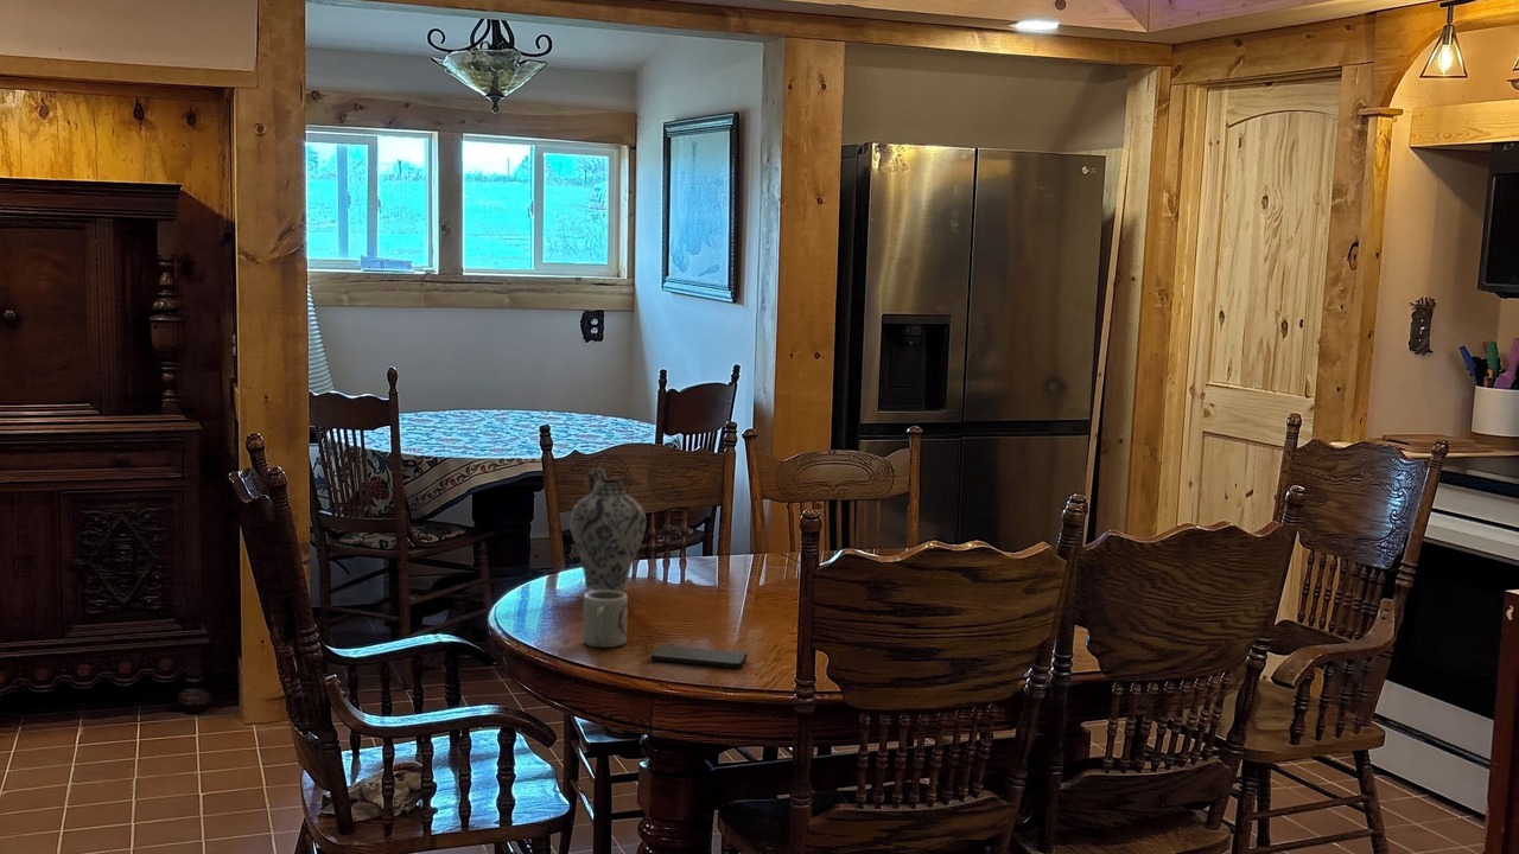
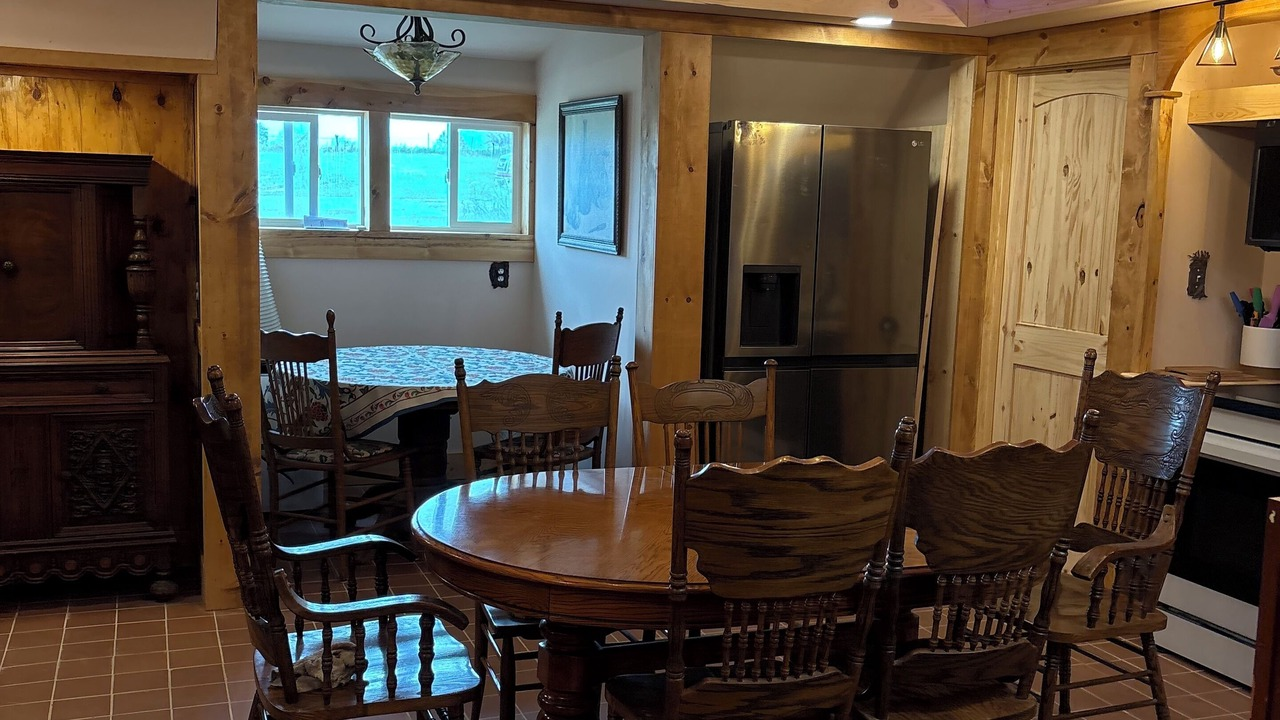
- ceramic jug [568,466,647,592]
- smartphone [650,644,749,669]
- cup [581,591,629,649]
